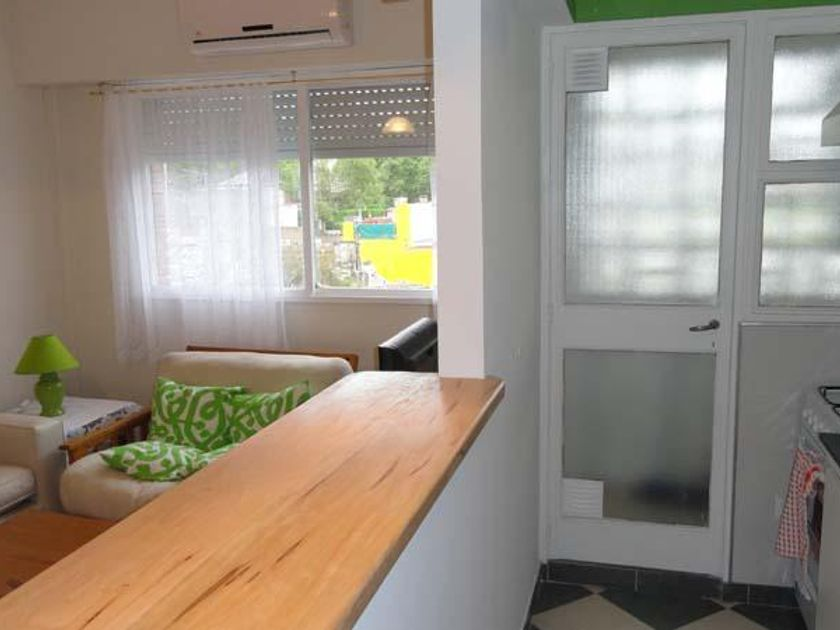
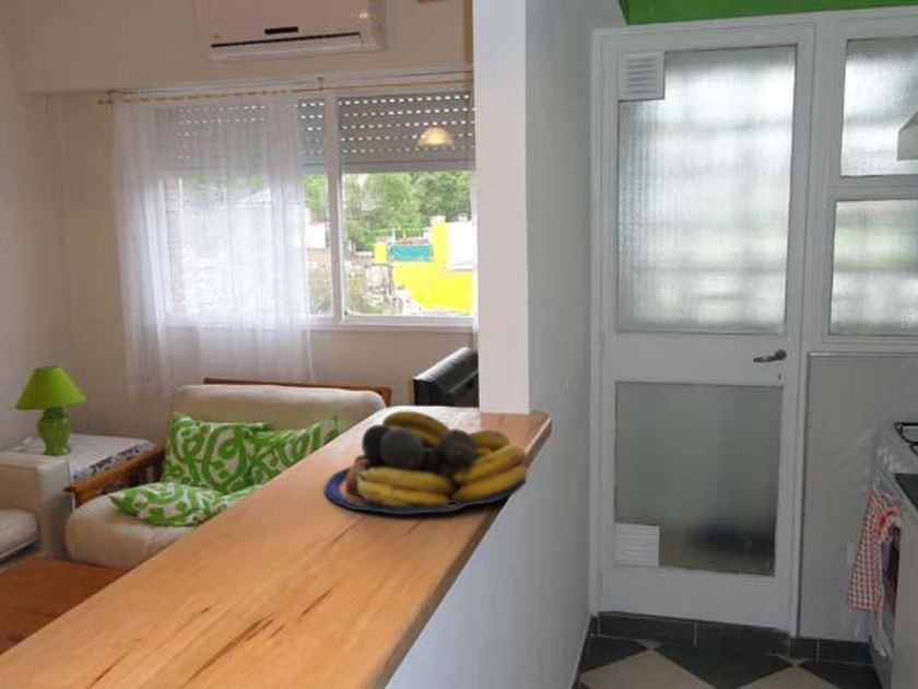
+ fruit bowl [322,410,529,516]
